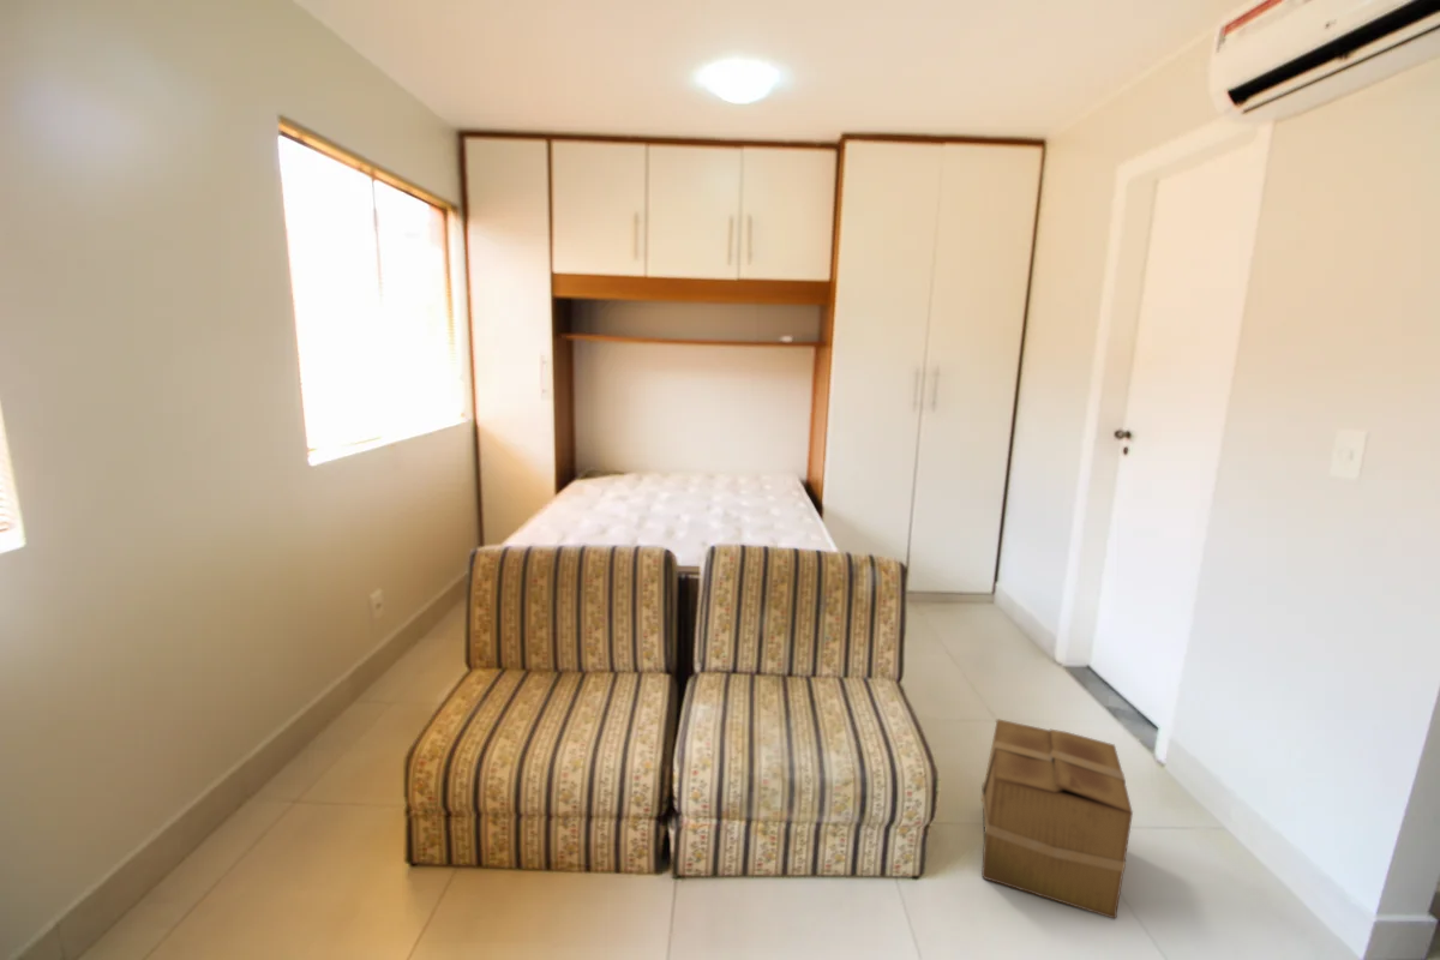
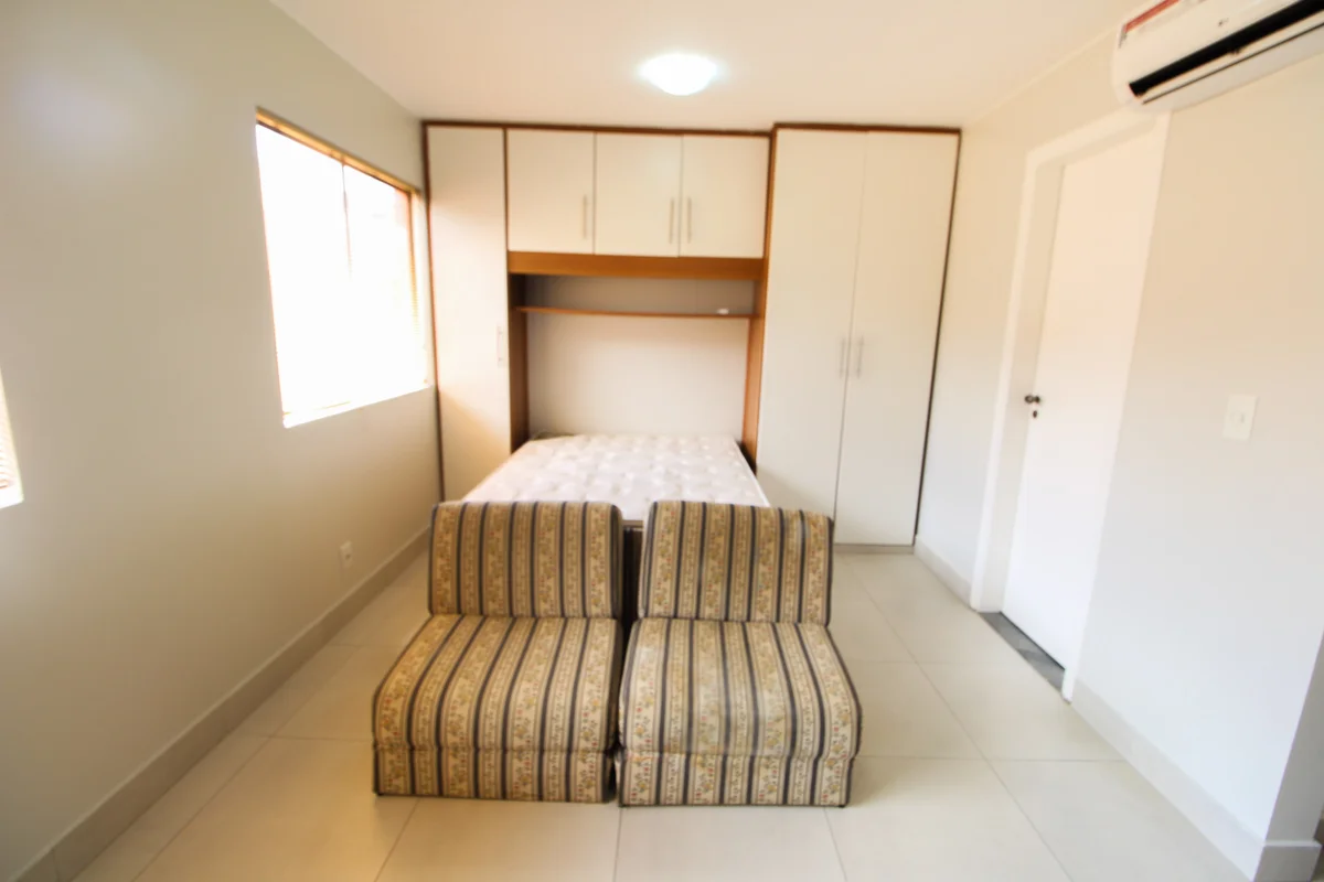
- cardboard box [980,718,1134,920]
